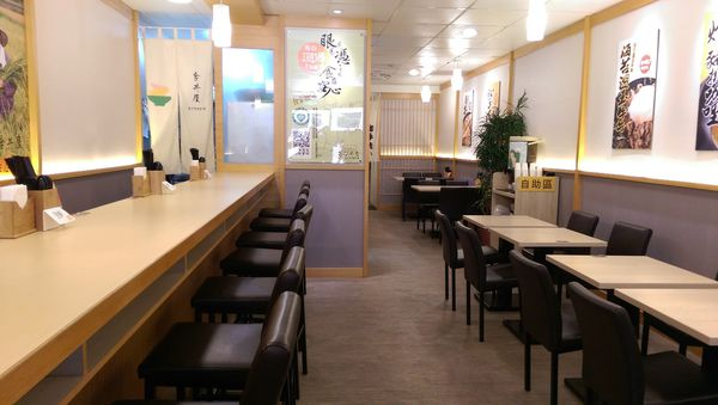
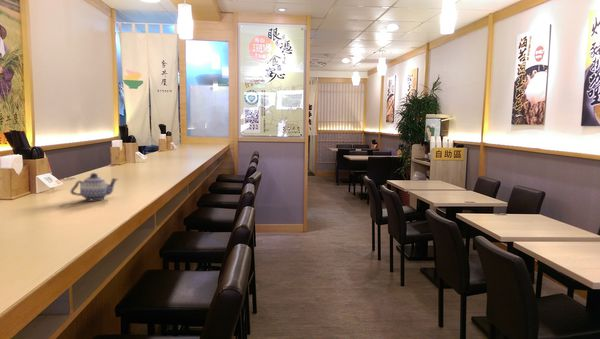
+ teapot [69,172,119,201]
